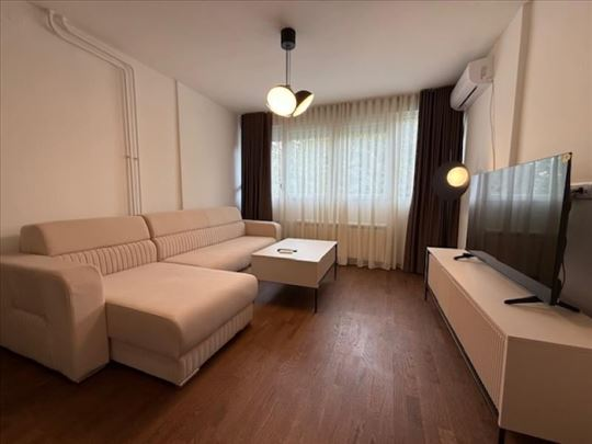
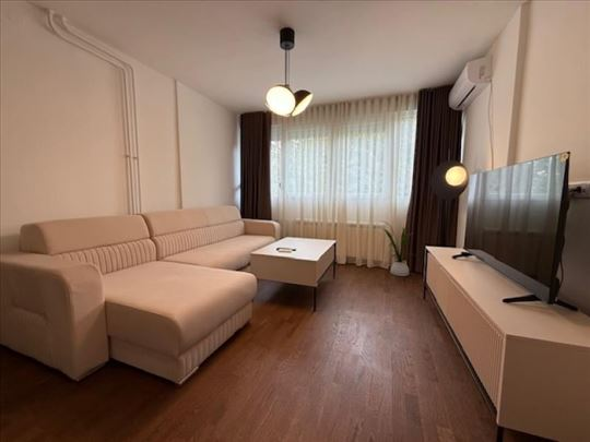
+ house plant [382,220,417,277]
